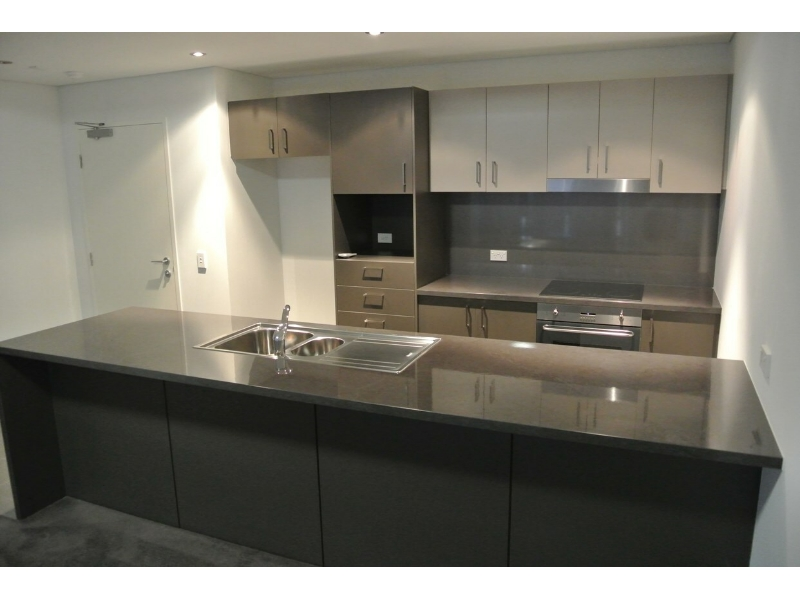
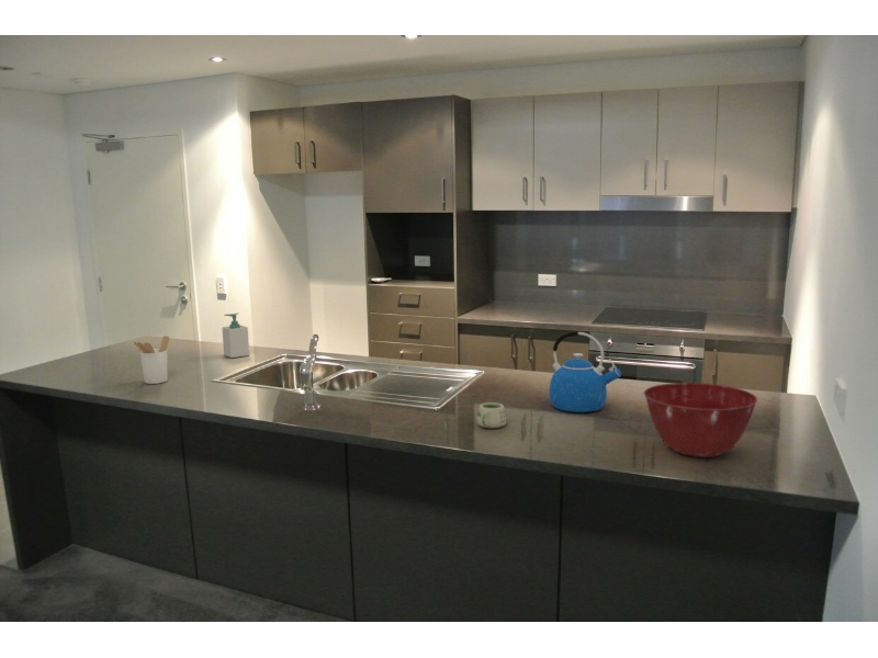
+ kettle [548,330,622,413]
+ mug [476,401,507,429]
+ utensil holder [133,334,170,385]
+ mixing bowl [643,382,758,458]
+ soap bottle [221,313,250,359]
